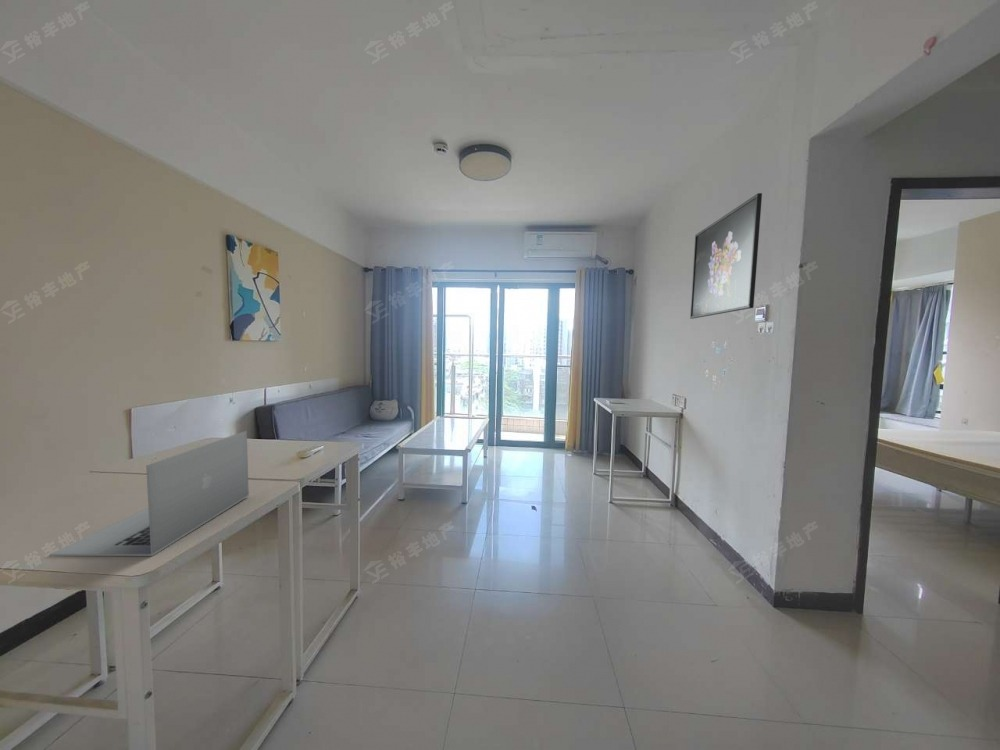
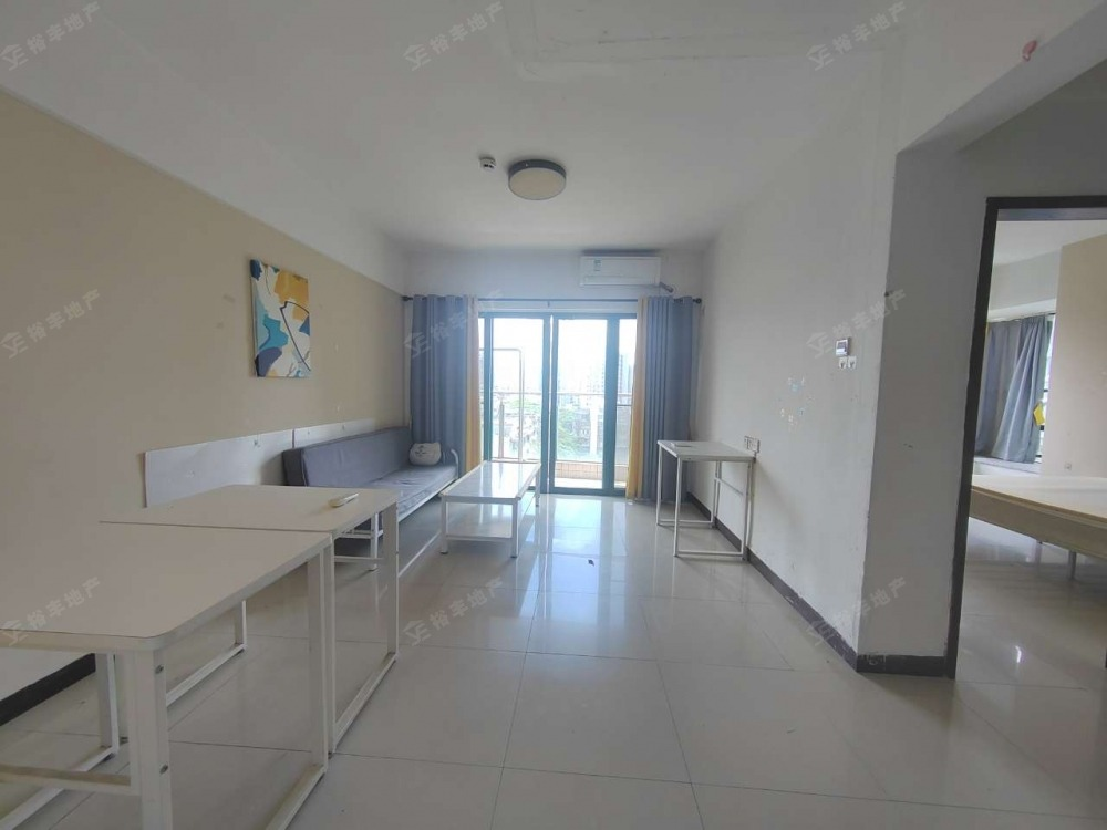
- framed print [689,192,763,320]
- laptop [49,430,250,557]
